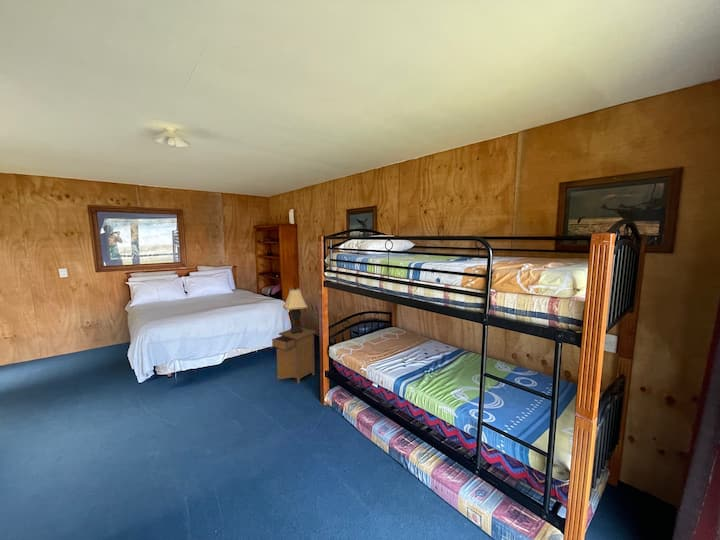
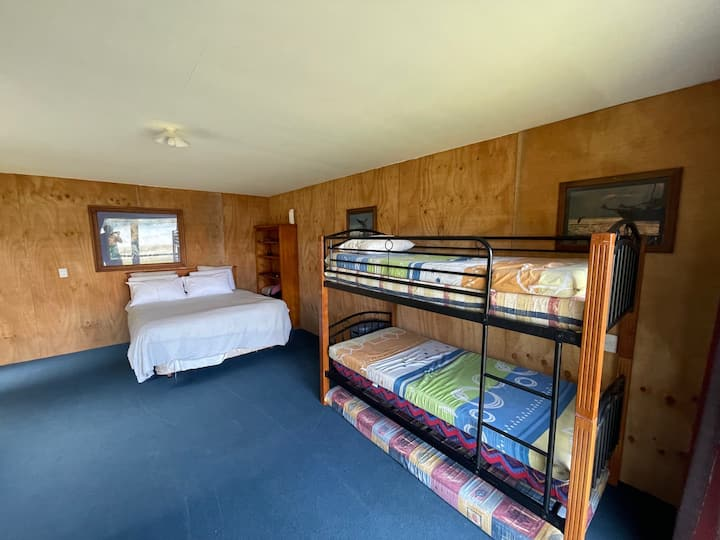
- lamp [282,285,309,334]
- nightstand [271,326,317,384]
